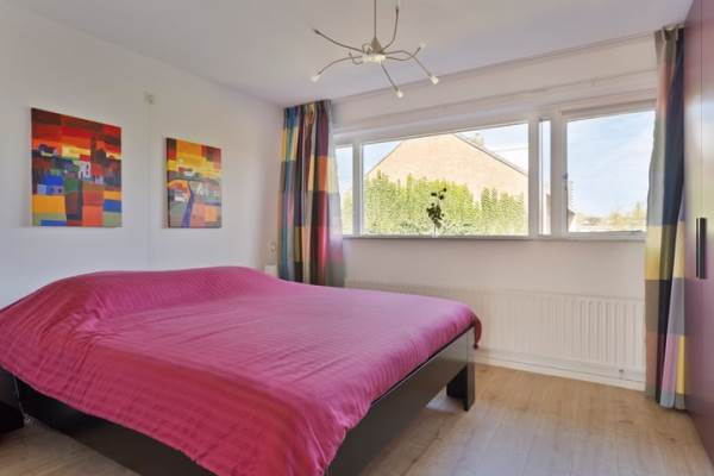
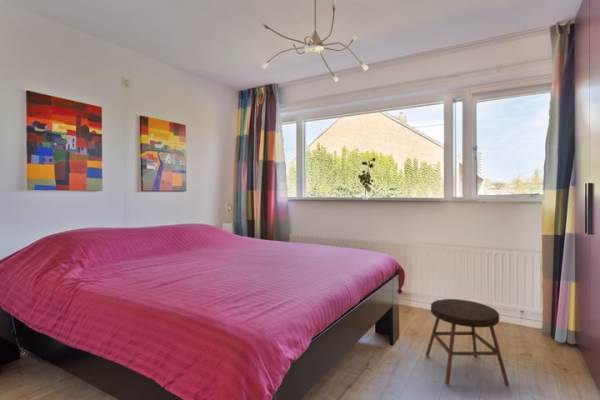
+ stool [425,298,510,386]
